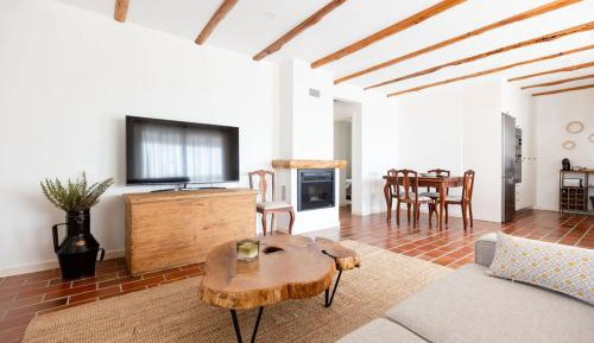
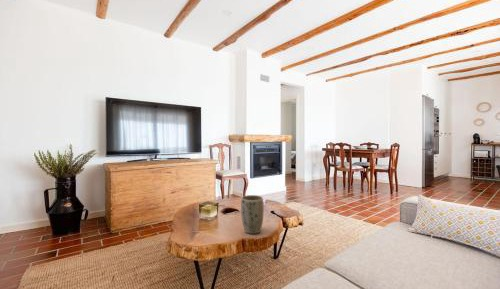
+ plant pot [240,194,265,235]
